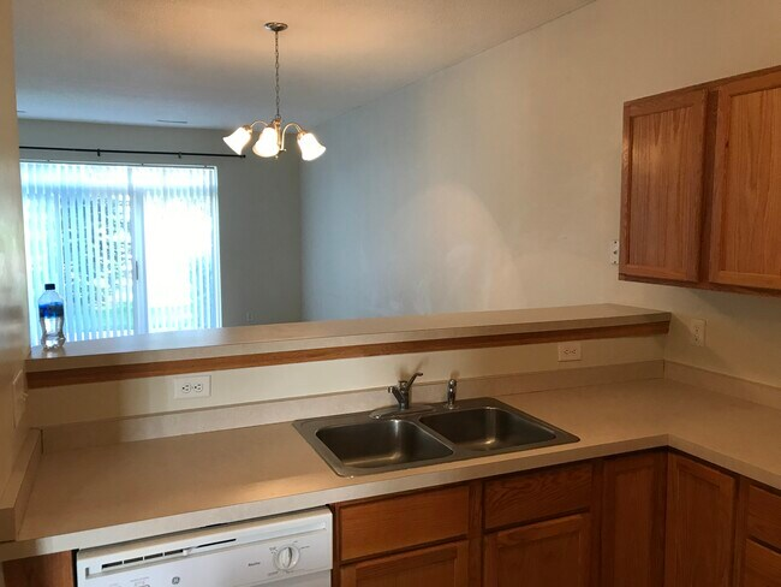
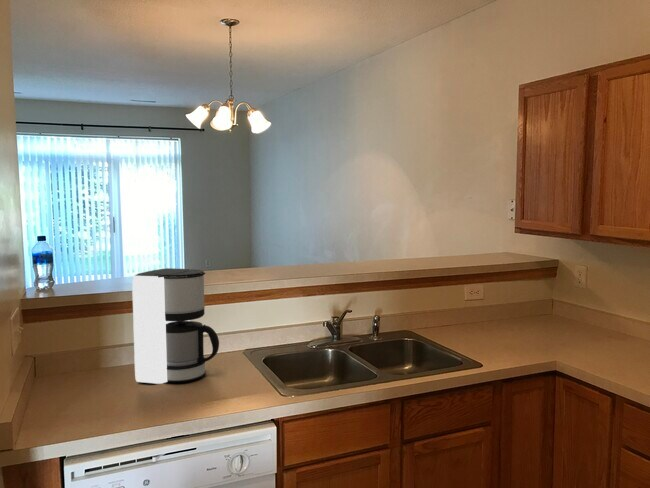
+ coffee maker [131,267,220,385]
